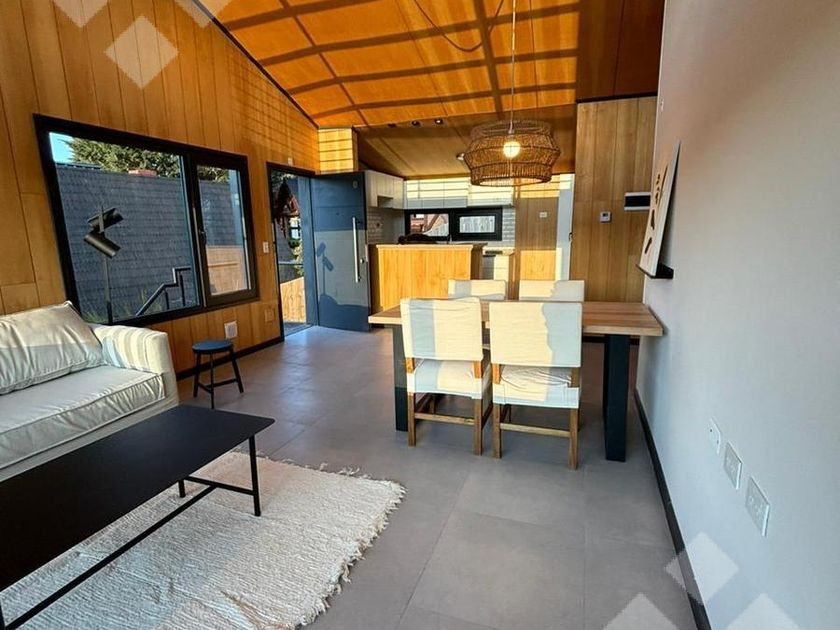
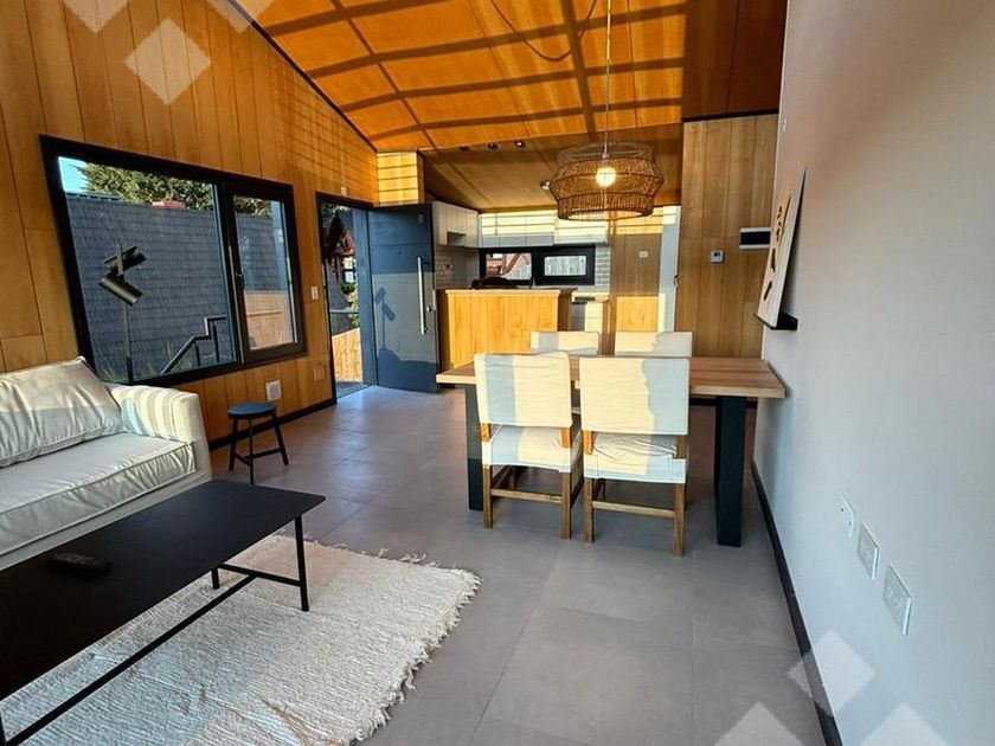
+ remote control [45,551,114,574]
